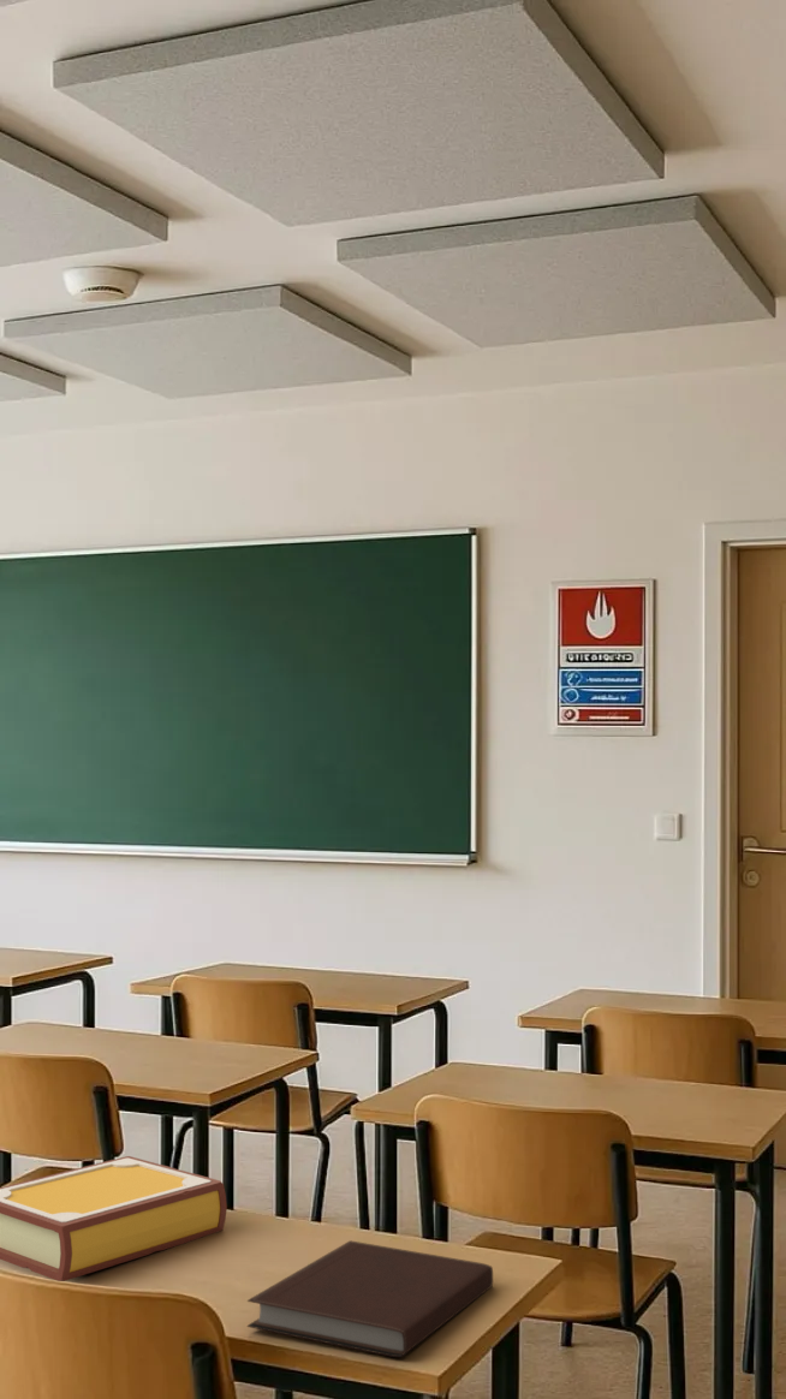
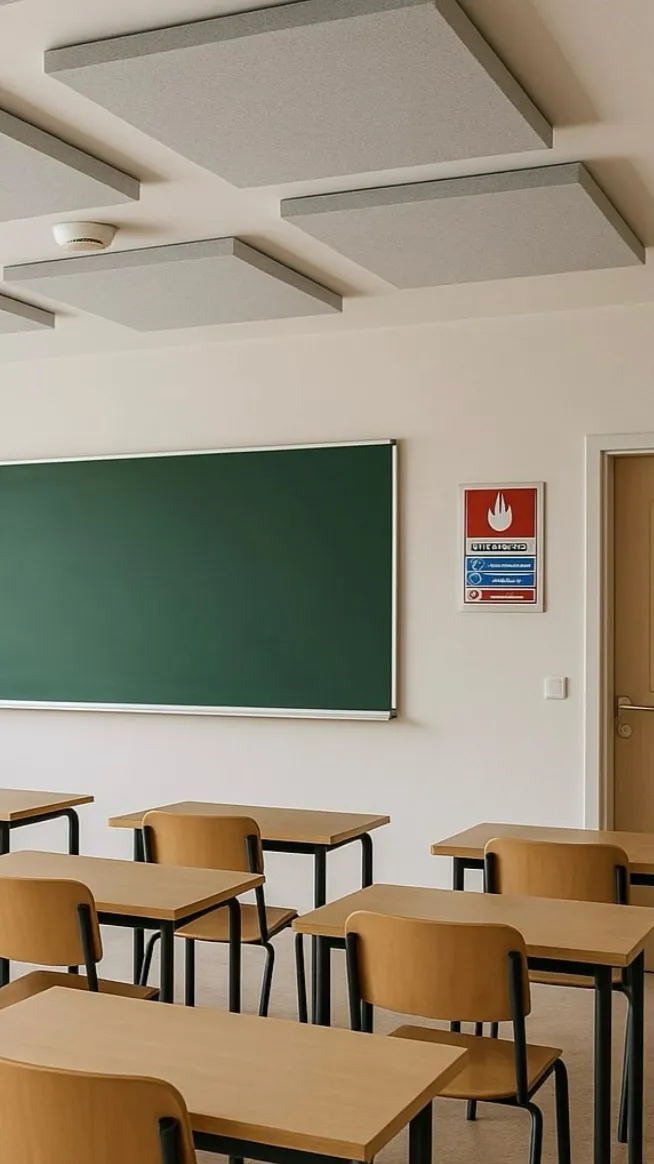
- book [0,1155,228,1282]
- notebook [246,1239,494,1358]
